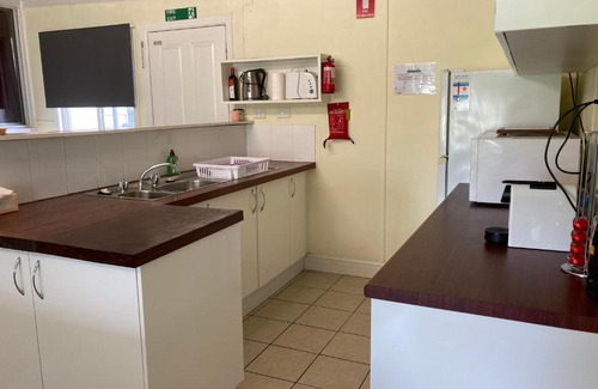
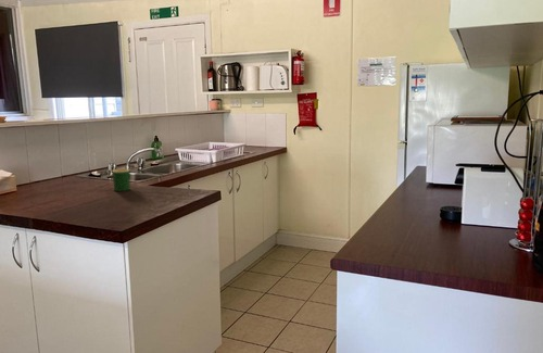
+ mug [111,167,131,192]
